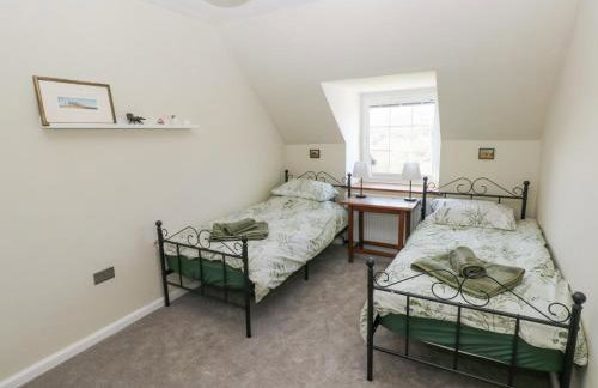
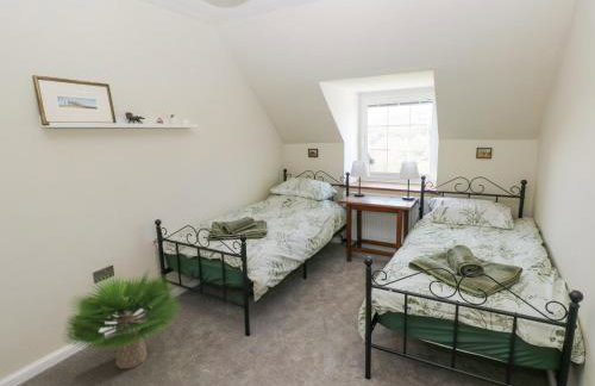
+ potted plant [61,270,184,369]
